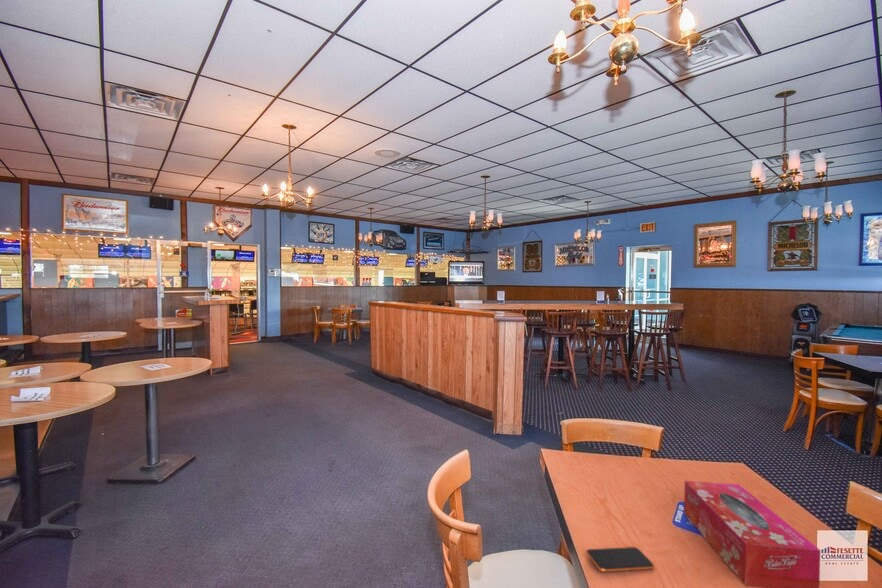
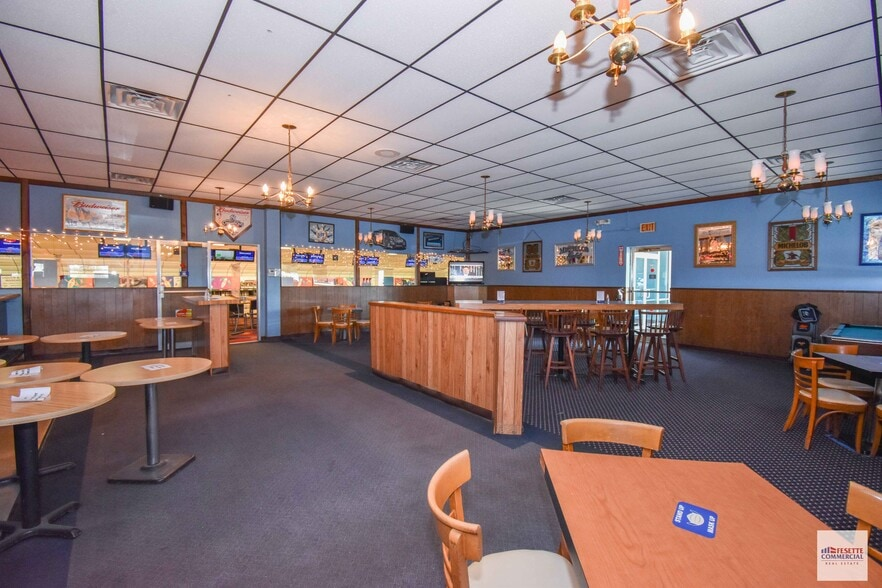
- tissue box [683,480,821,588]
- smartphone [585,546,656,573]
